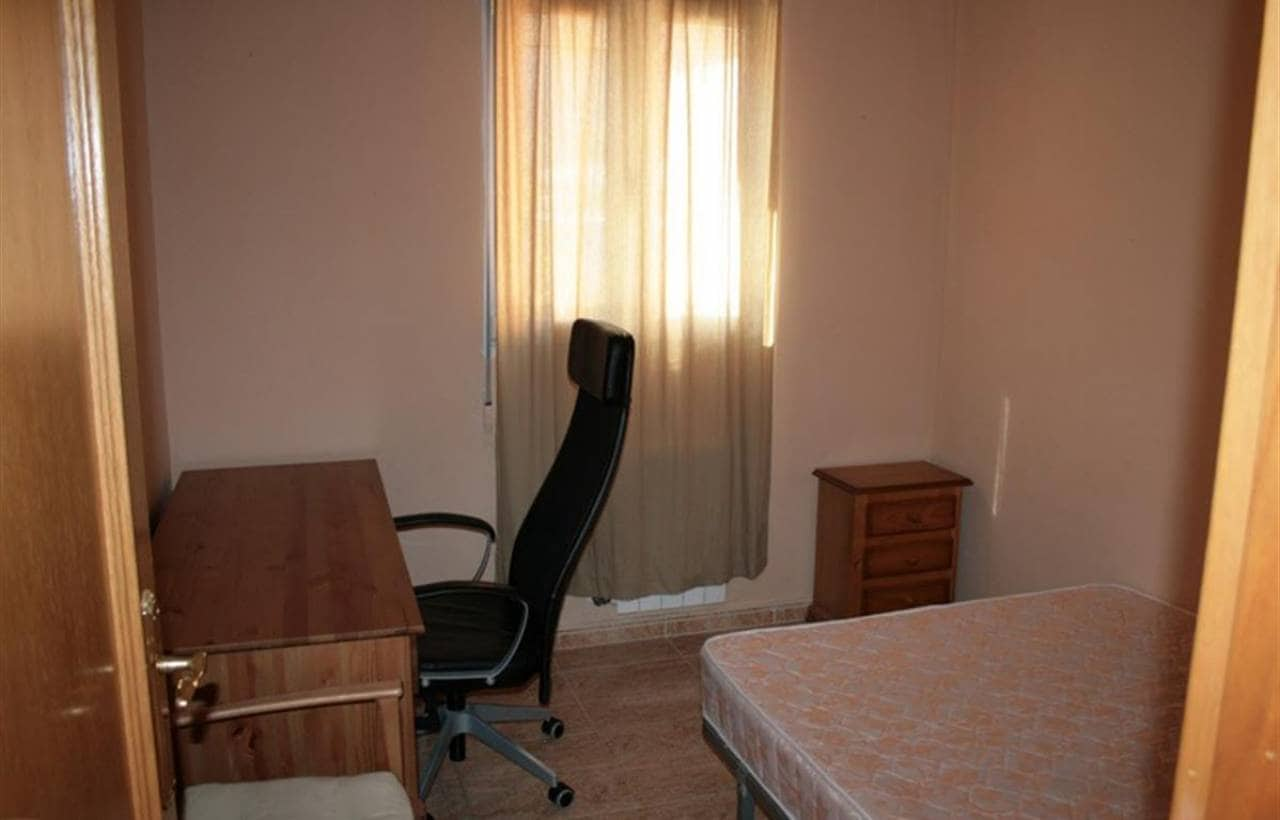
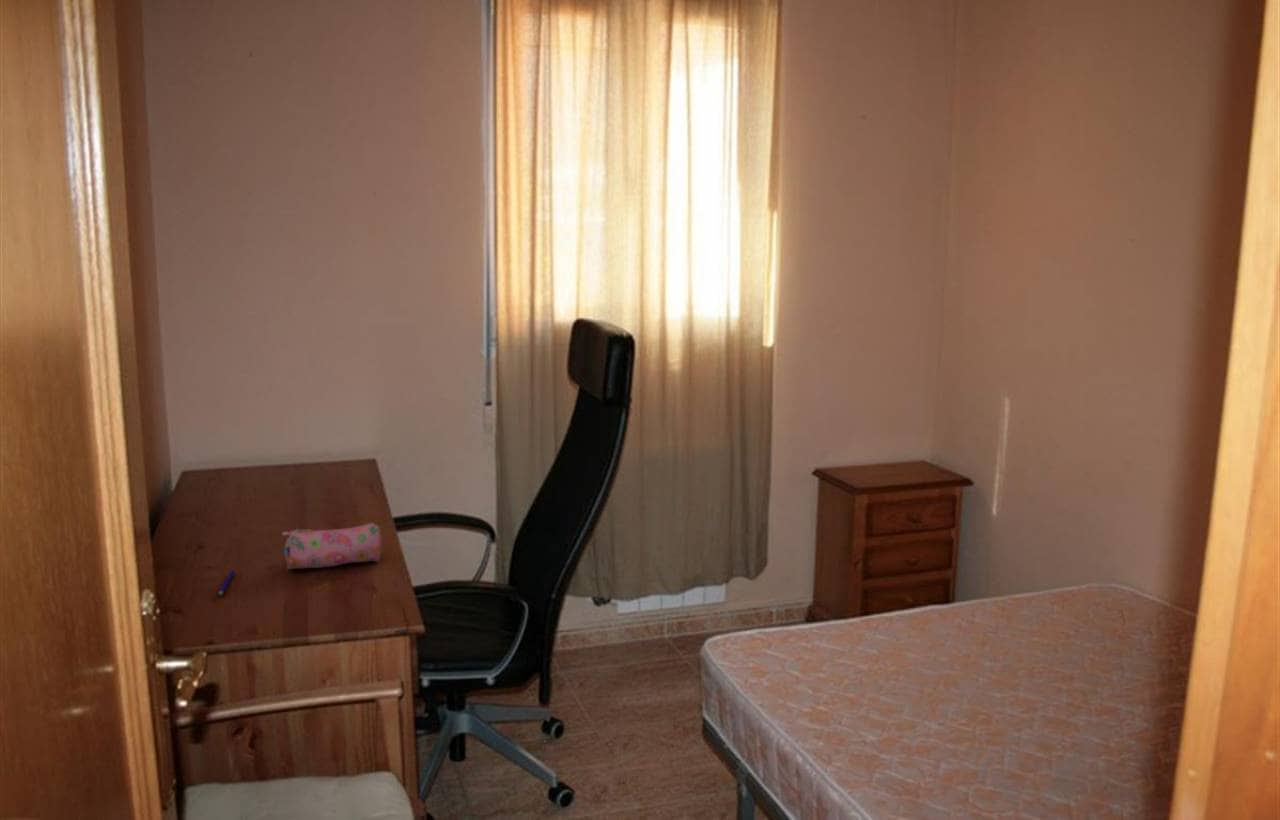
+ pencil case [281,522,383,570]
+ pen [217,569,236,598]
